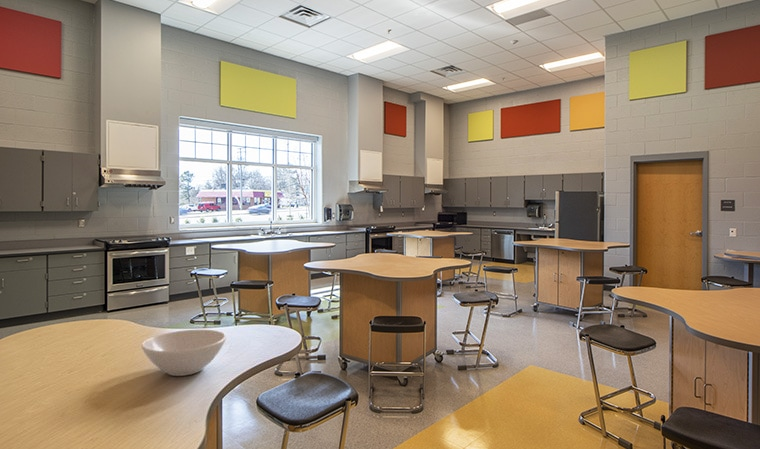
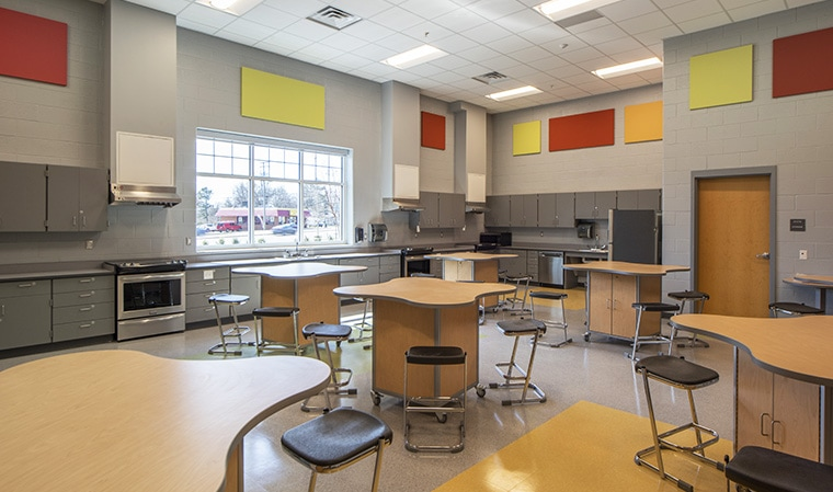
- bowl [141,329,227,377]
